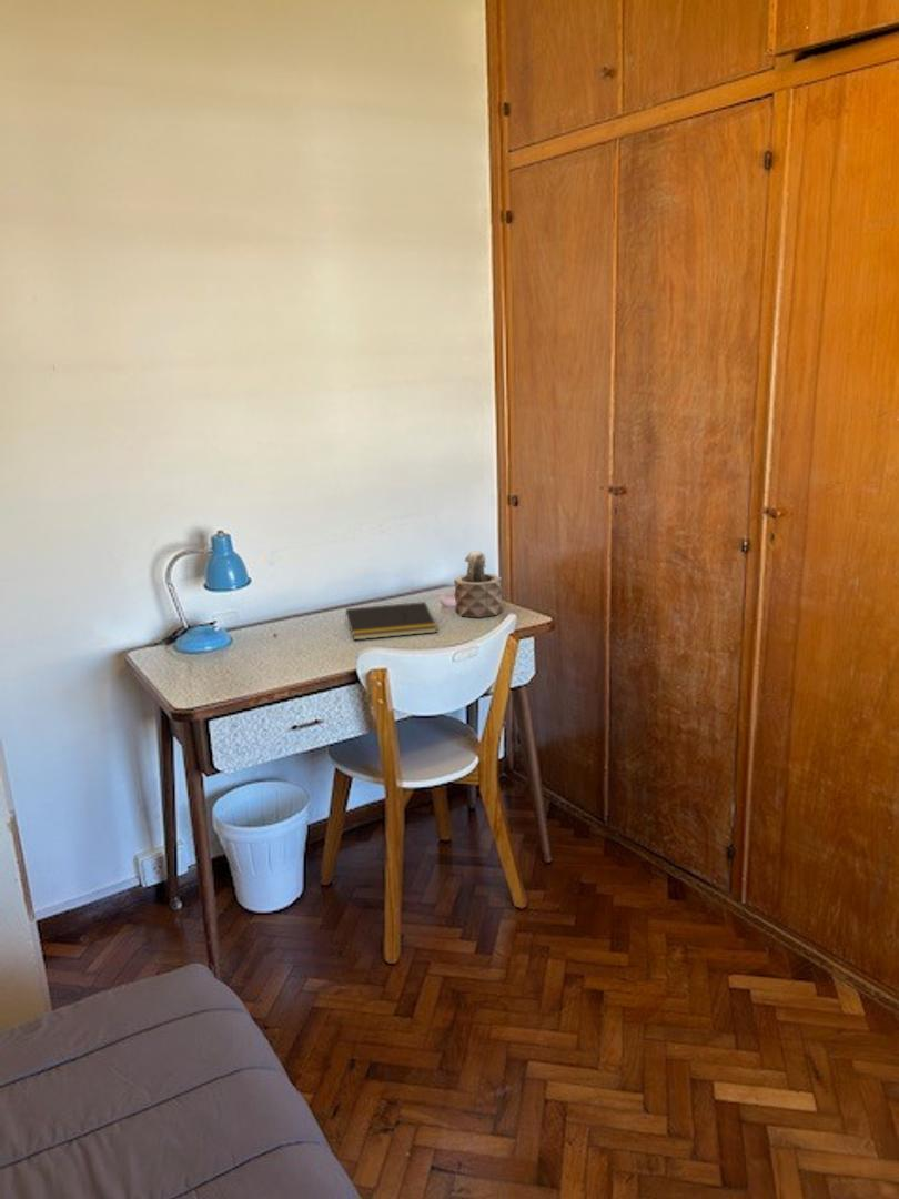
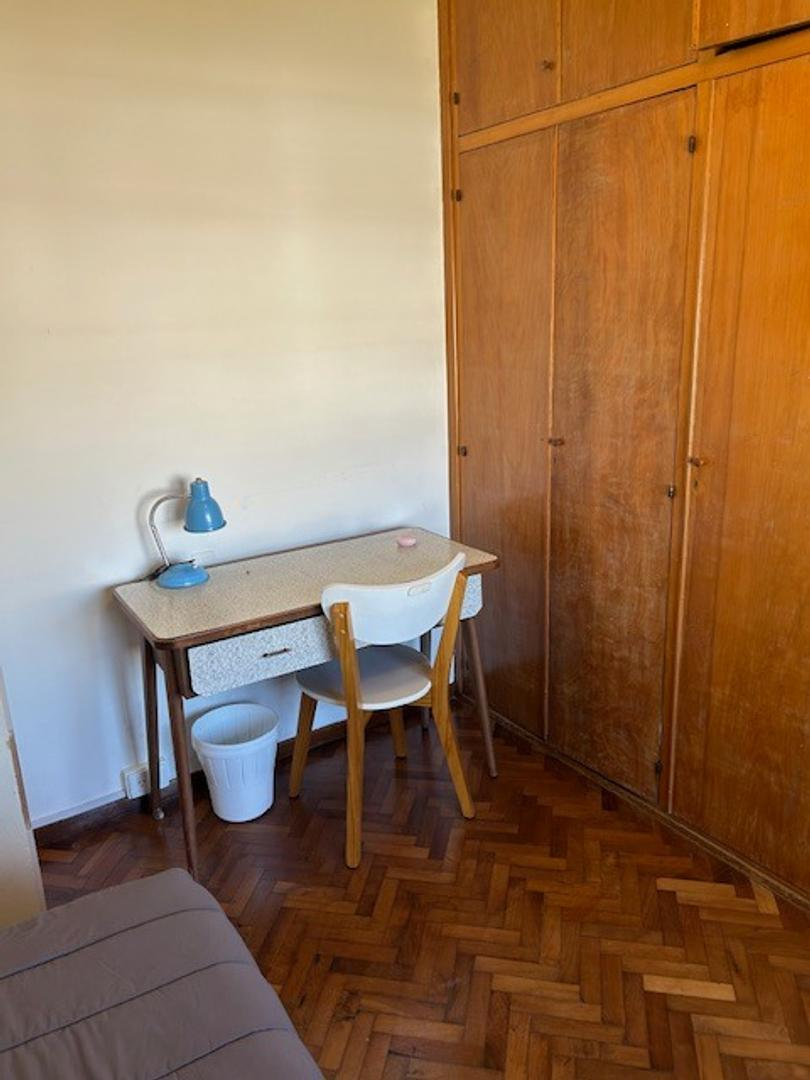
- notepad [343,601,438,641]
- succulent plant [453,551,504,618]
